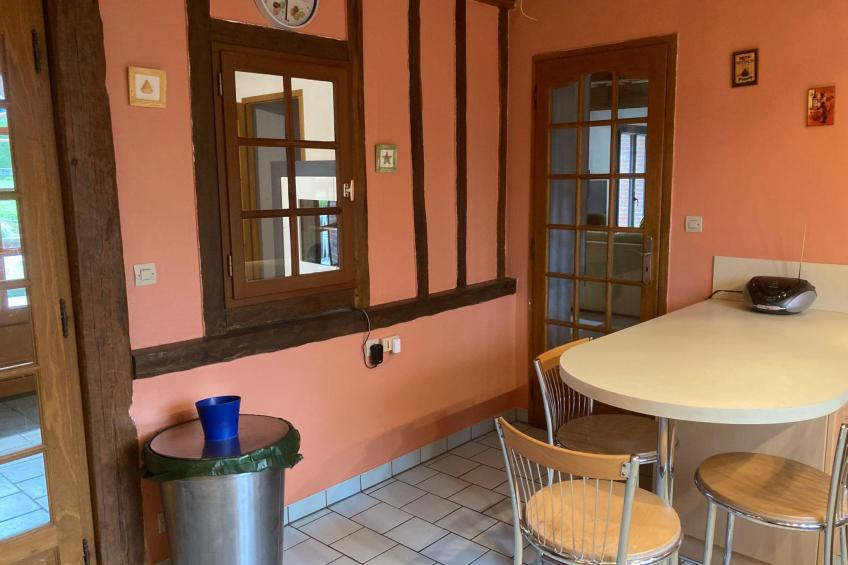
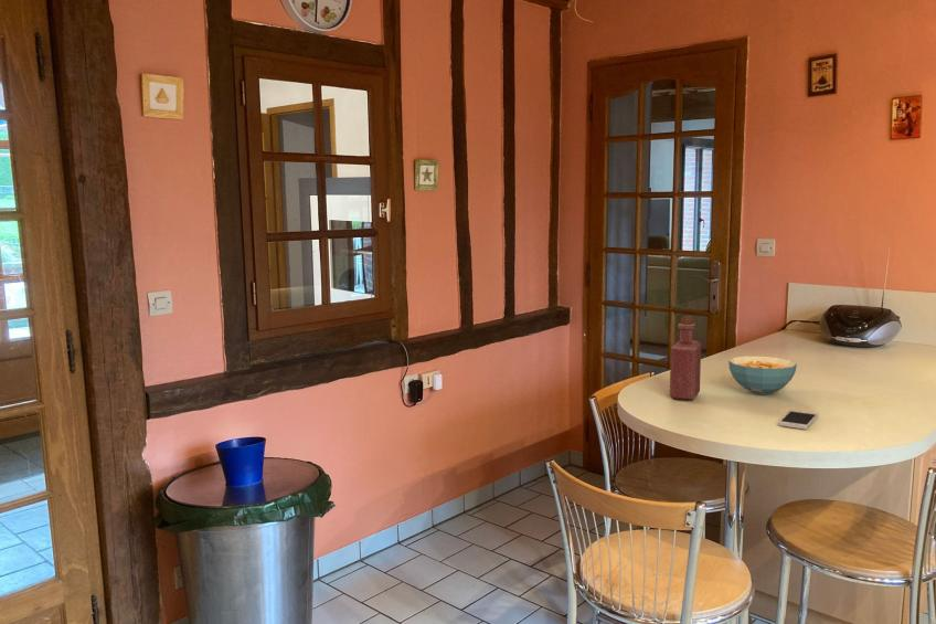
+ cereal bowl [727,356,798,395]
+ bottle [669,315,702,402]
+ smartphone [778,409,819,431]
